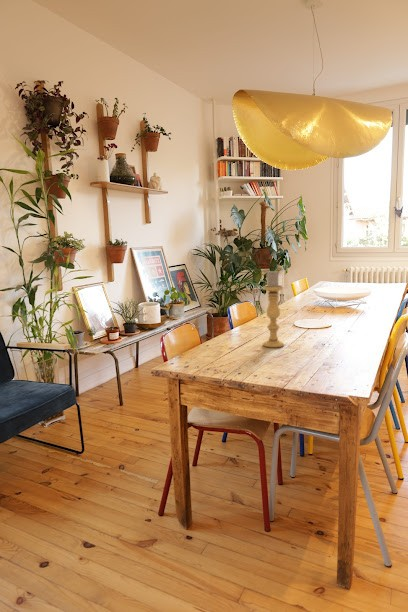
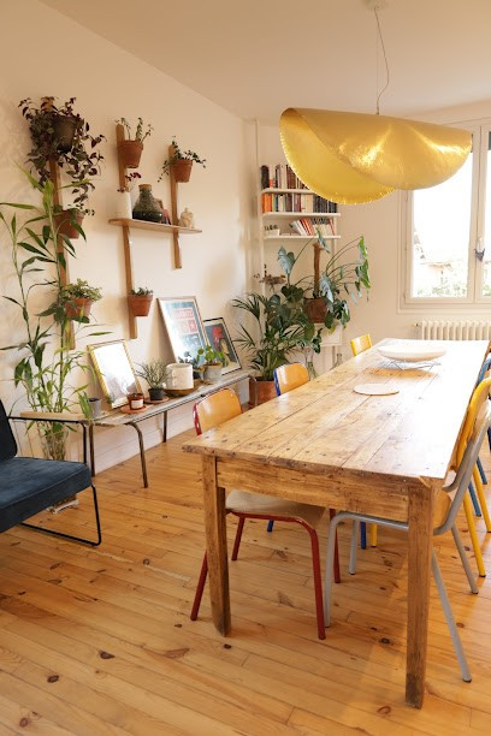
- candle holder [262,269,285,348]
